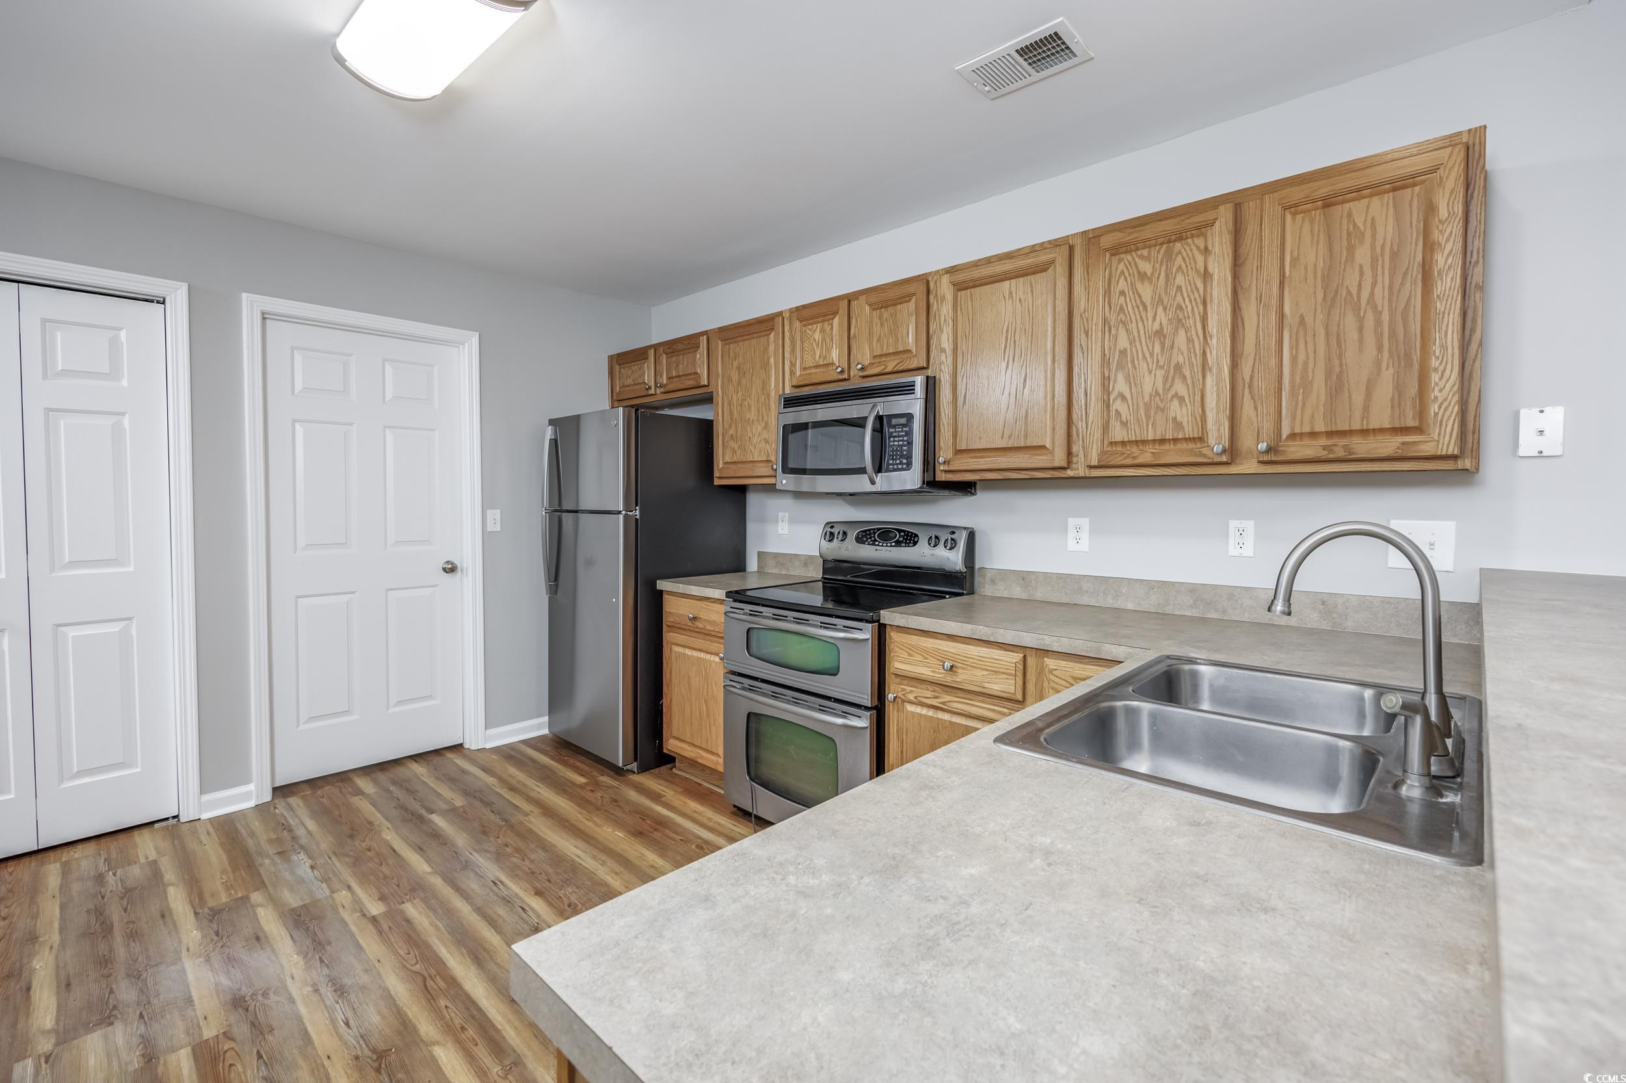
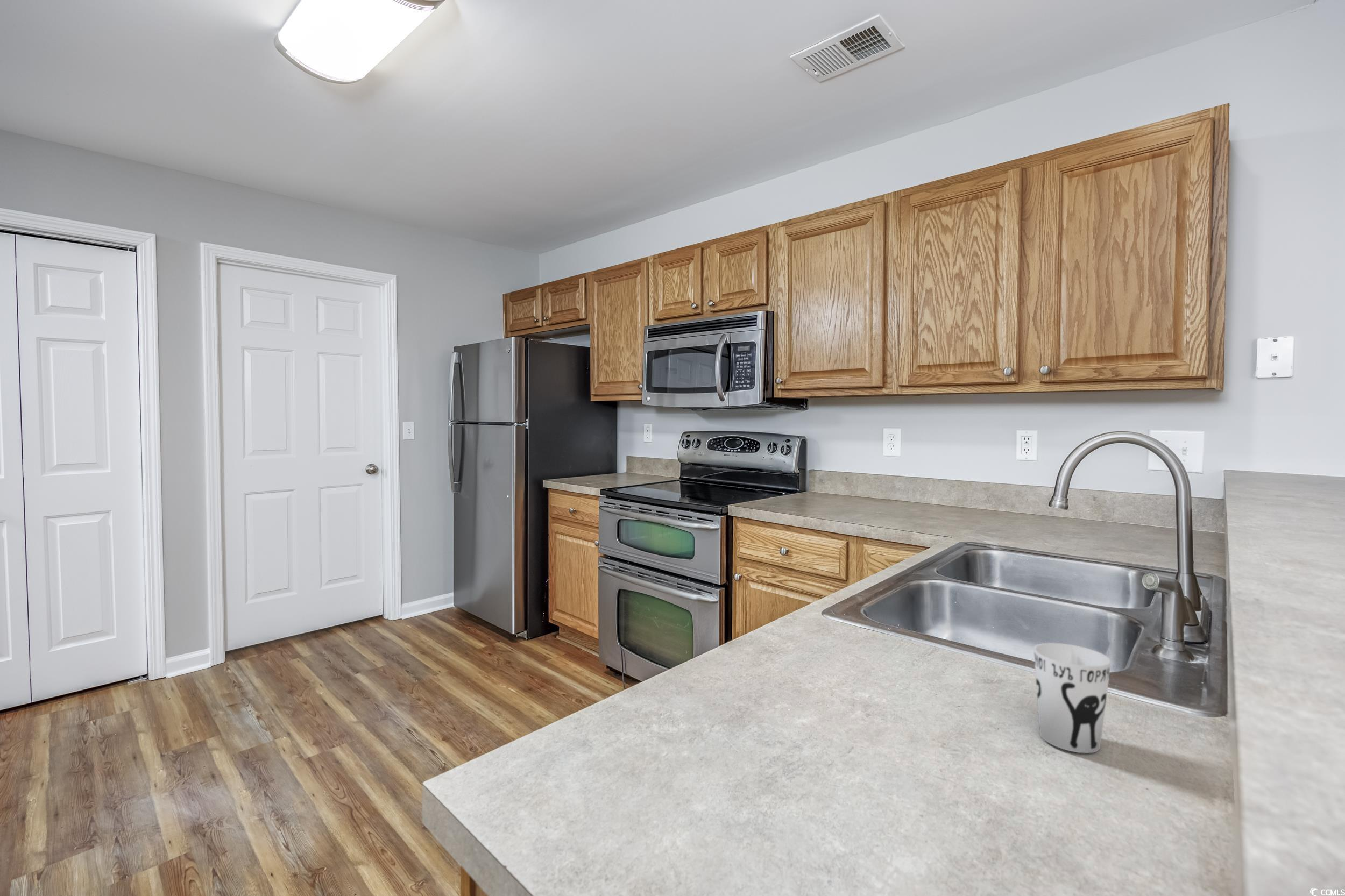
+ cup [1033,642,1112,754]
